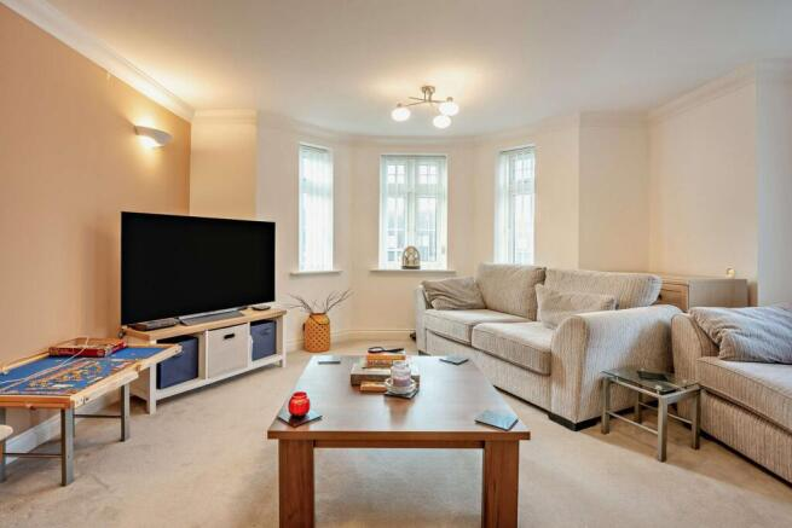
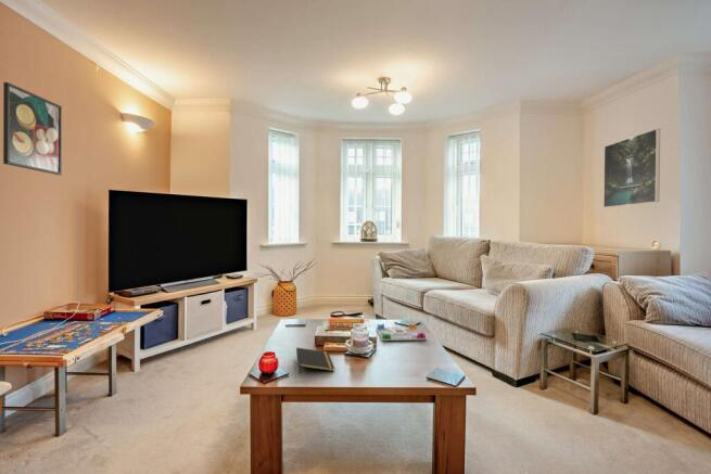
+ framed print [2,81,63,176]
+ notepad [295,346,335,375]
+ board game [376,322,428,342]
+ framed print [602,128,661,208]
